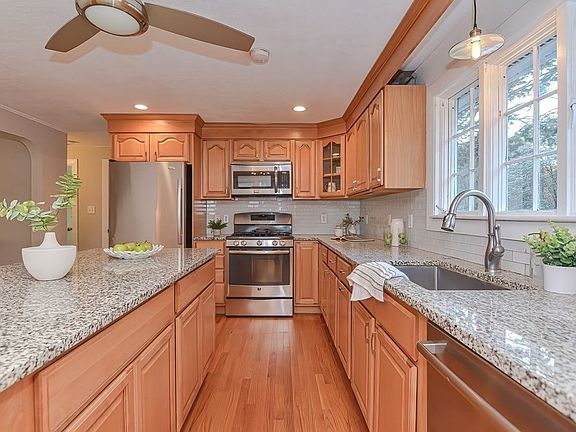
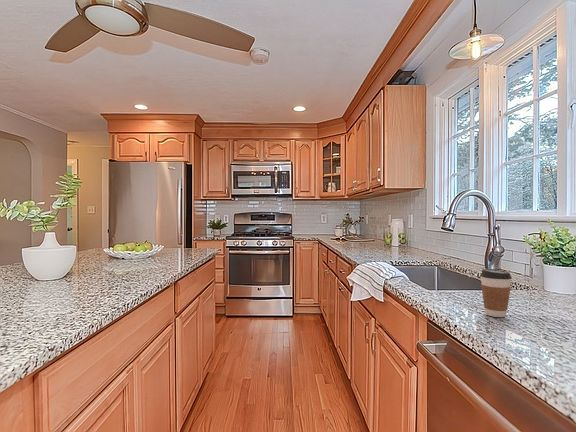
+ coffee cup [479,268,513,318]
